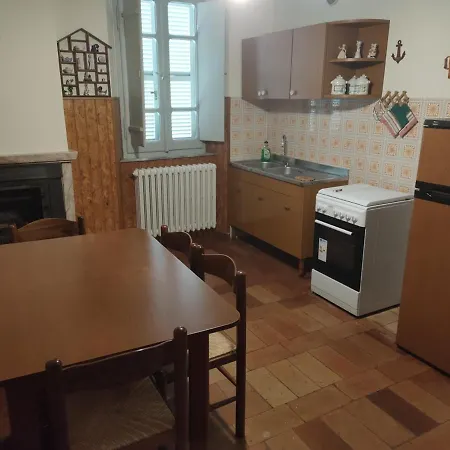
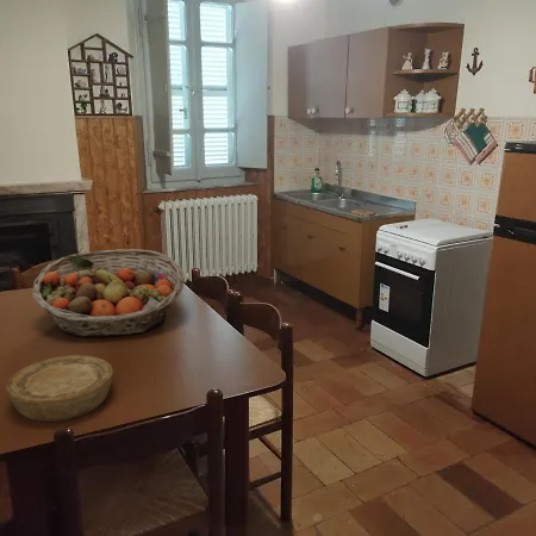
+ fruit basket [31,248,186,338]
+ bowl [5,354,114,423]
